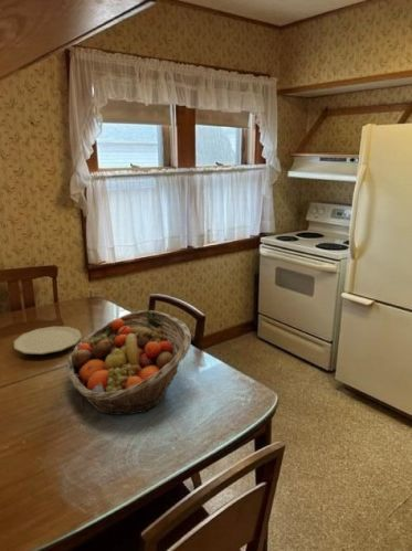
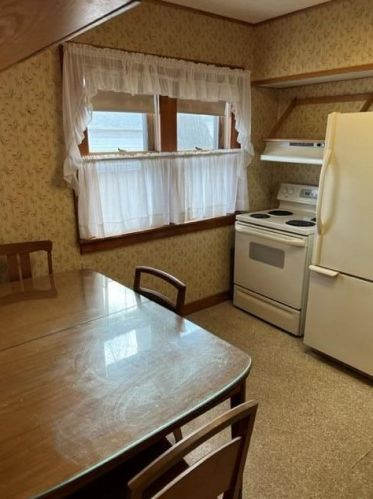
- fruit basket [65,309,192,416]
- plate [13,326,83,356]
